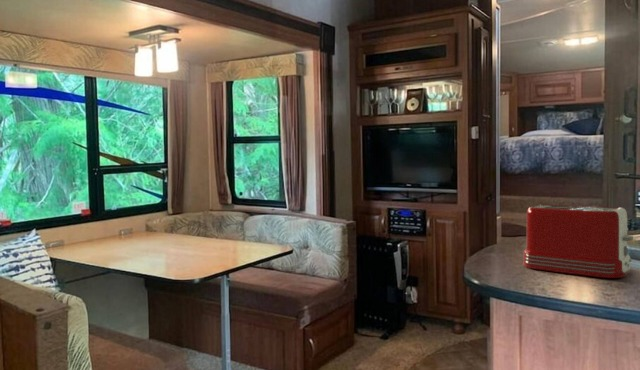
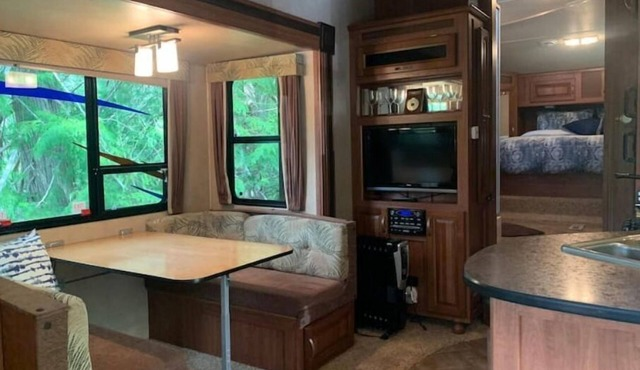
- toaster [522,204,634,279]
